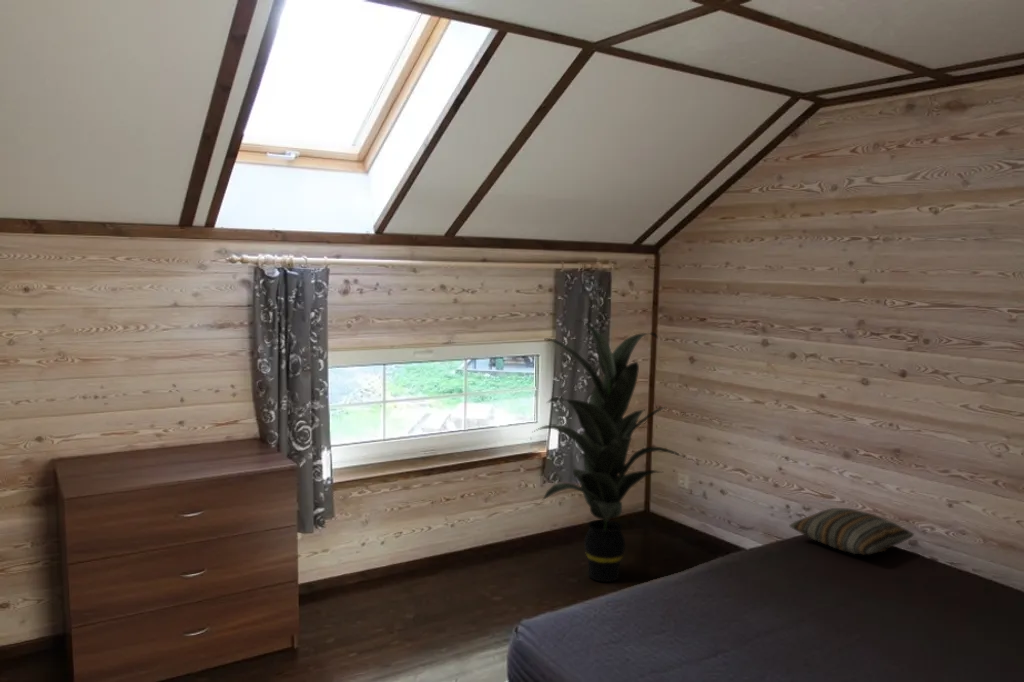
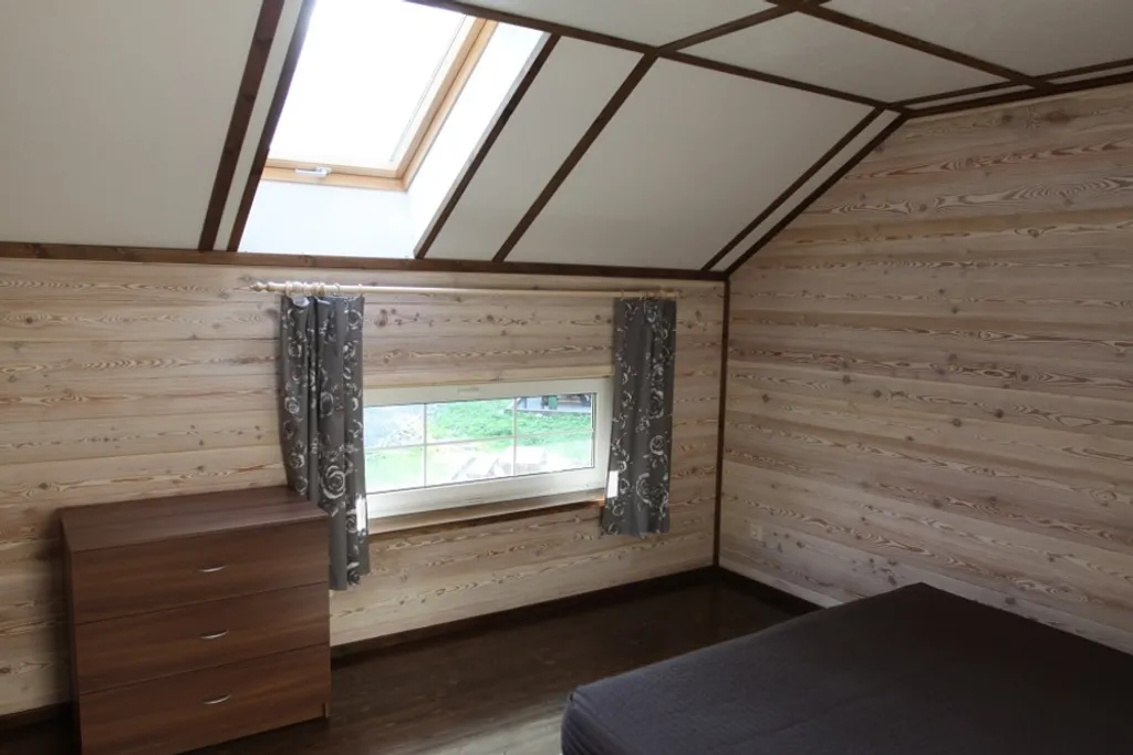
- pillow [788,507,915,555]
- indoor plant [530,319,689,583]
